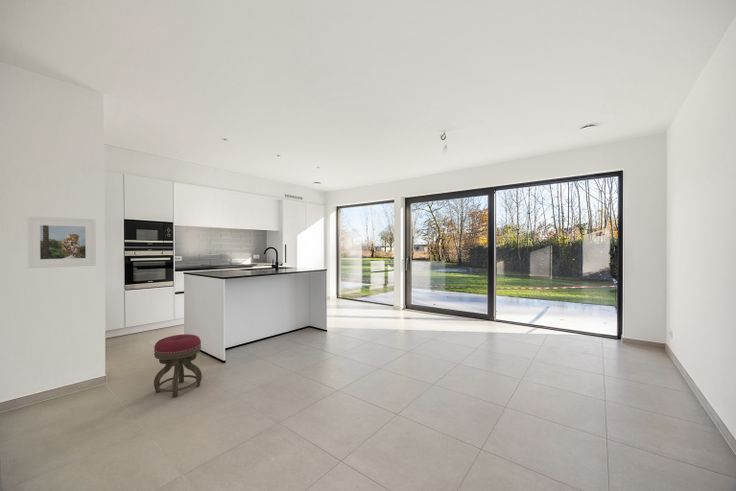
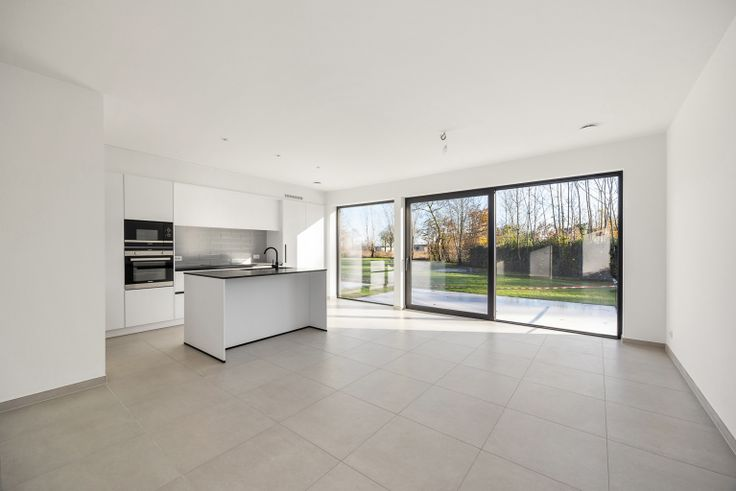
- stool [153,333,203,398]
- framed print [26,215,97,269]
